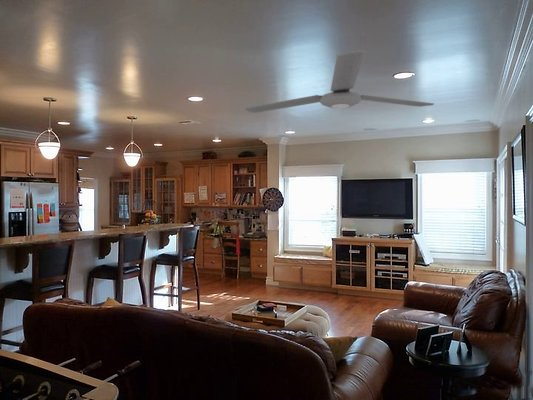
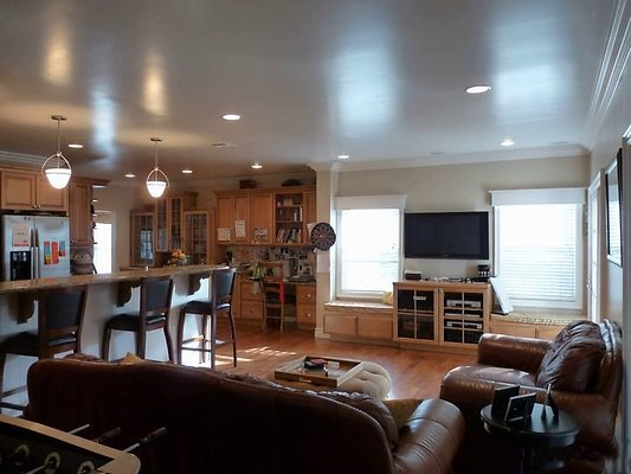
- ceiling fan [244,49,435,114]
